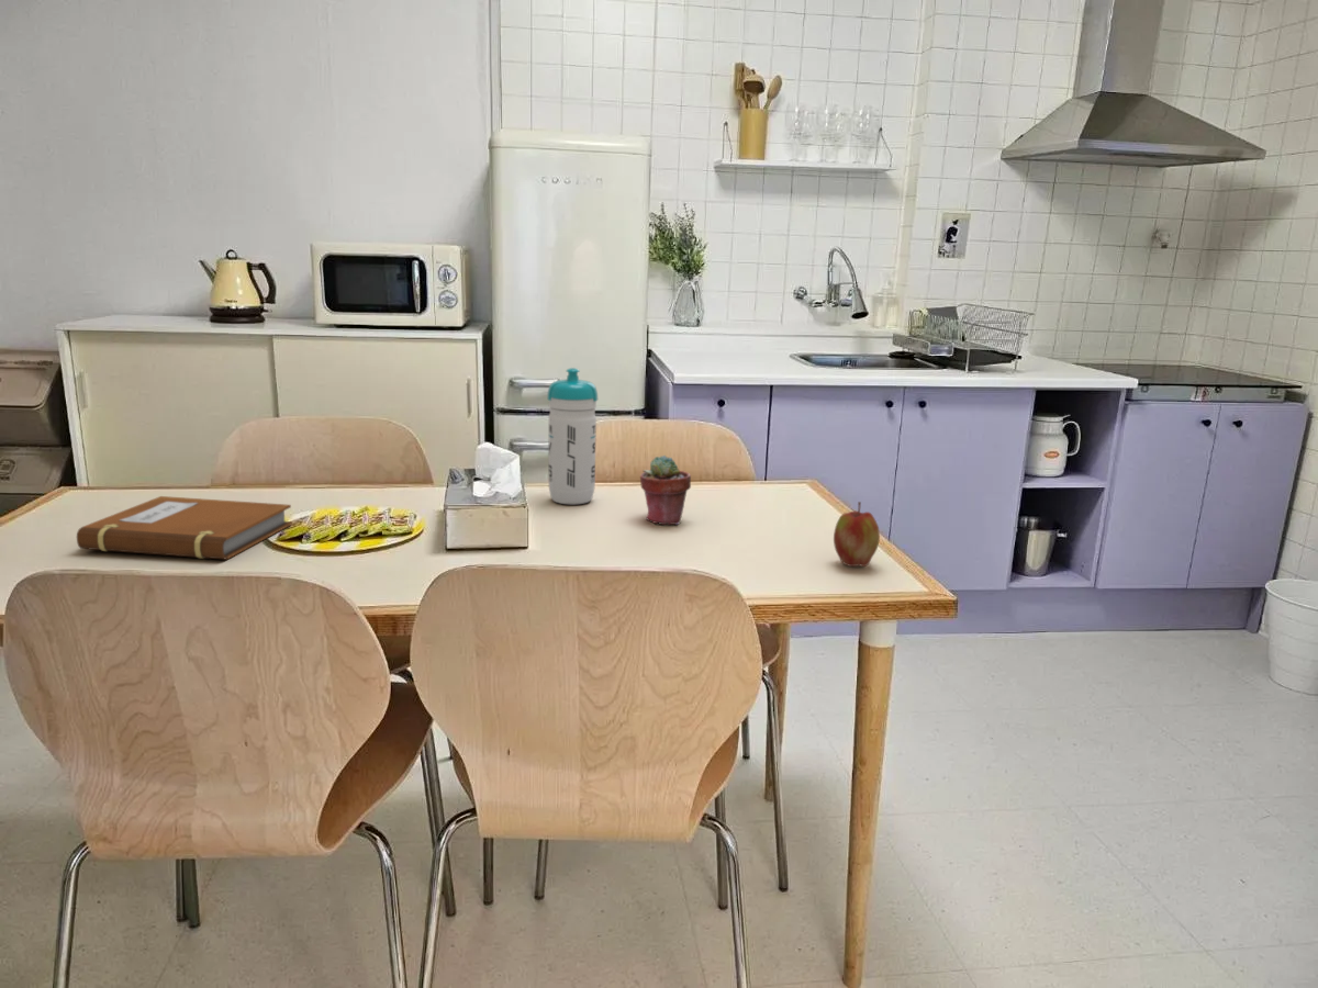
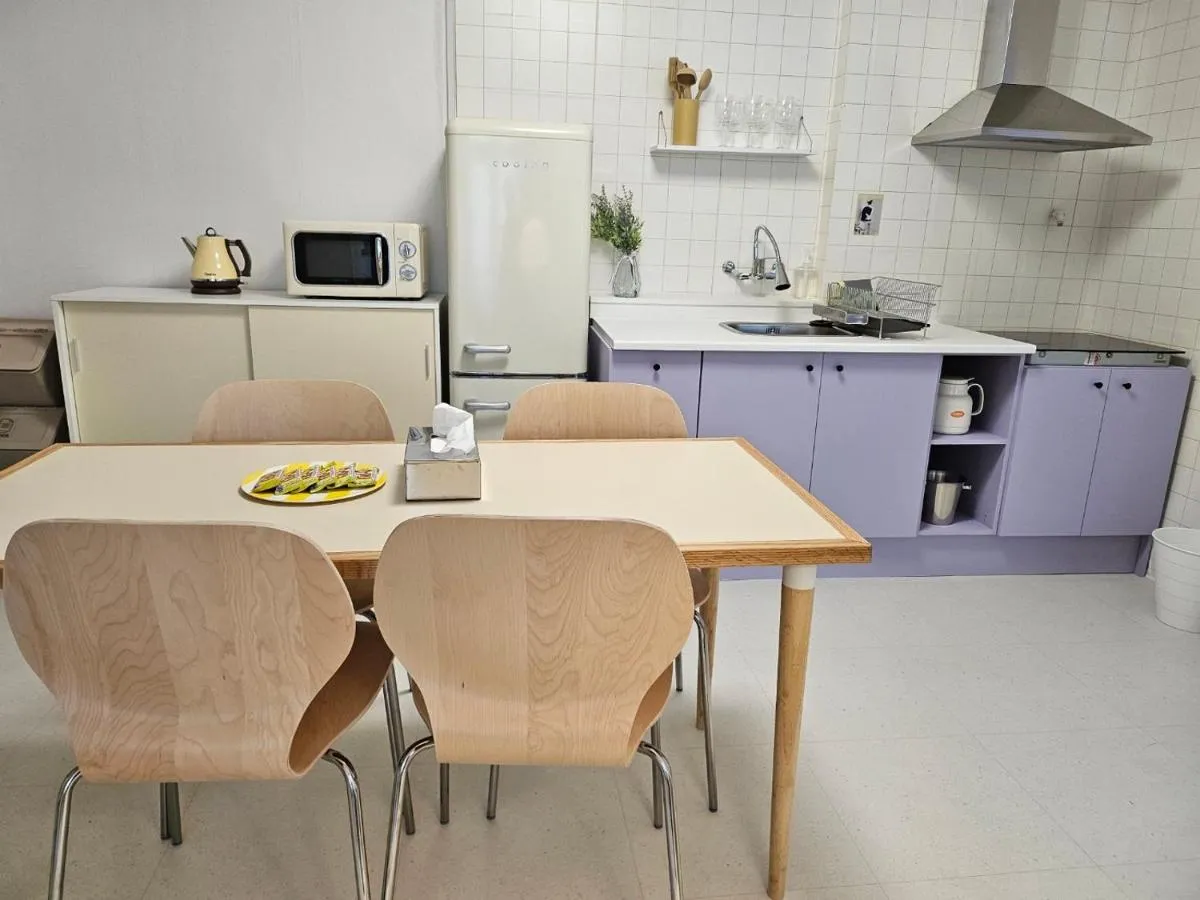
- potted succulent [639,454,692,526]
- apple [833,501,881,568]
- notebook [76,495,293,560]
- water bottle [546,367,599,505]
